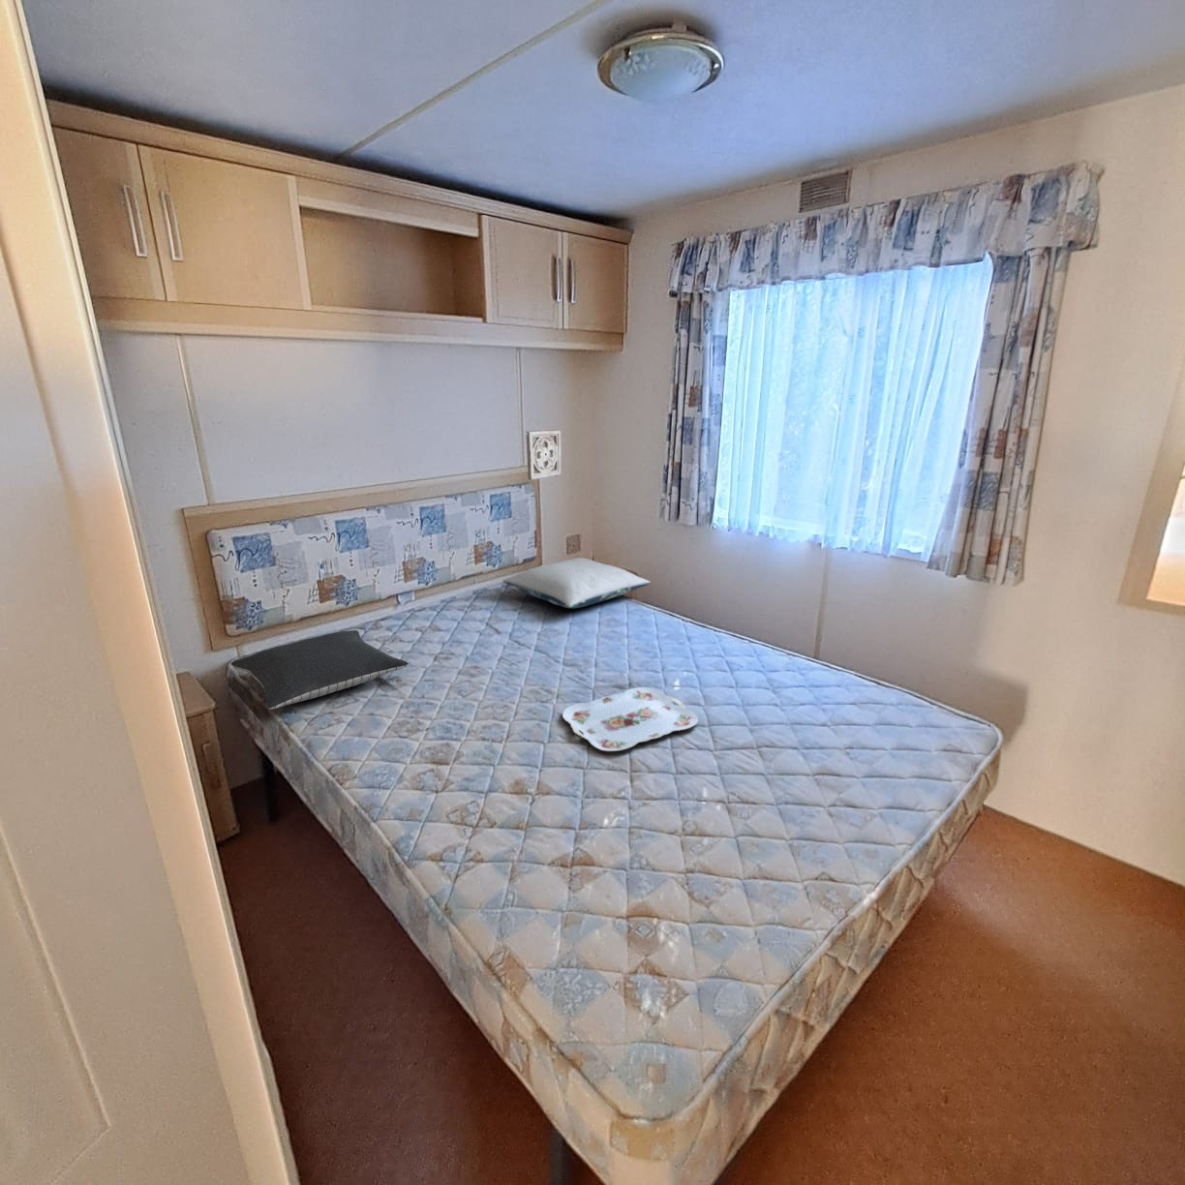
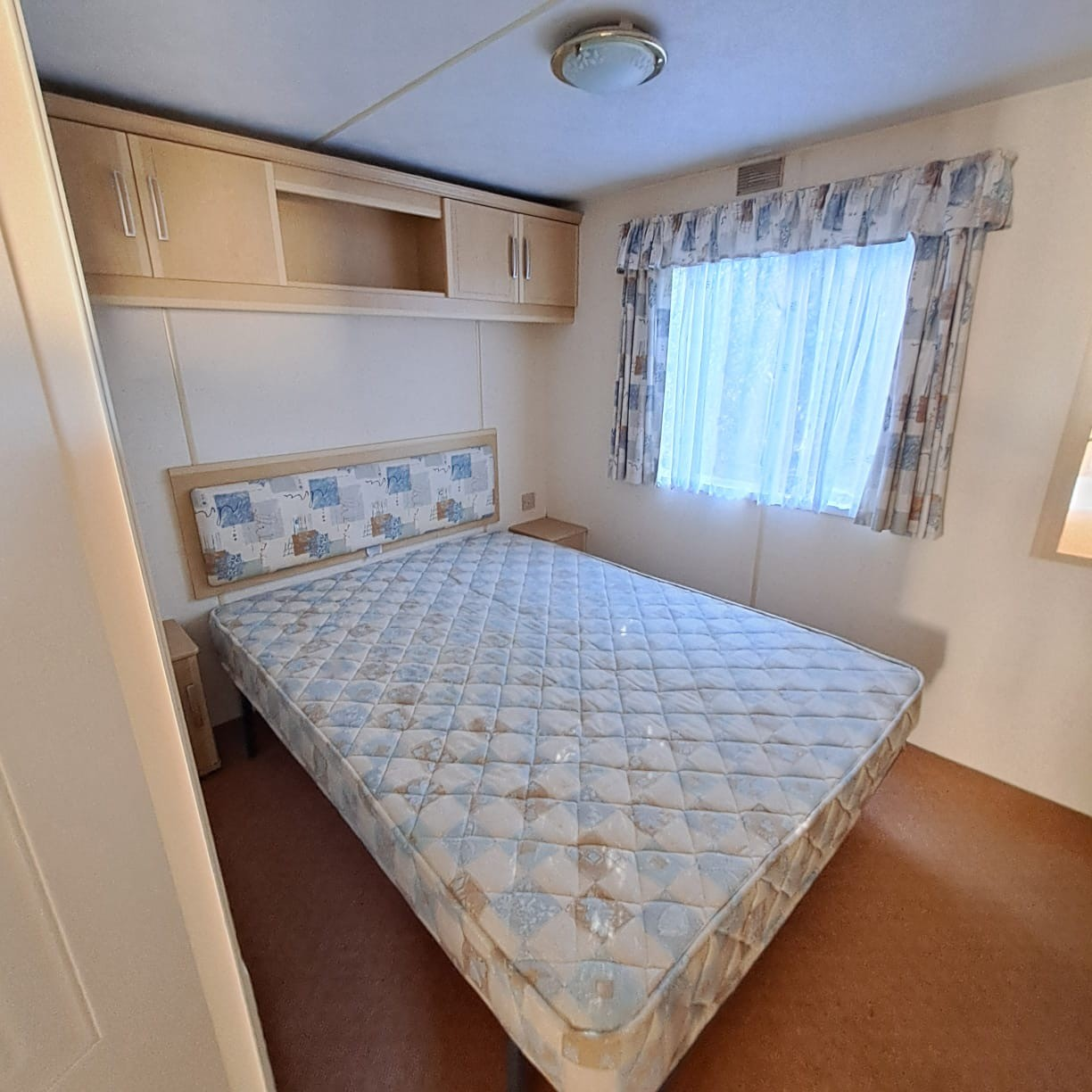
- wall ornament [525,429,561,481]
- pillow [229,629,409,711]
- pillow [501,557,651,609]
- serving tray [561,687,699,752]
